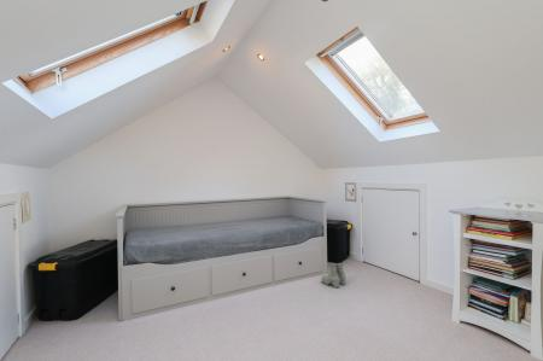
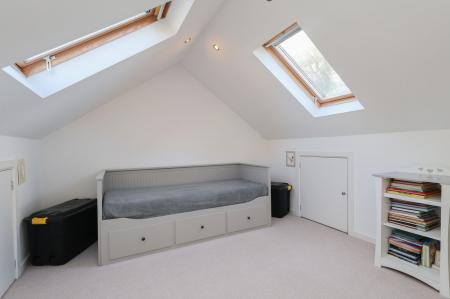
- boots [320,262,348,289]
